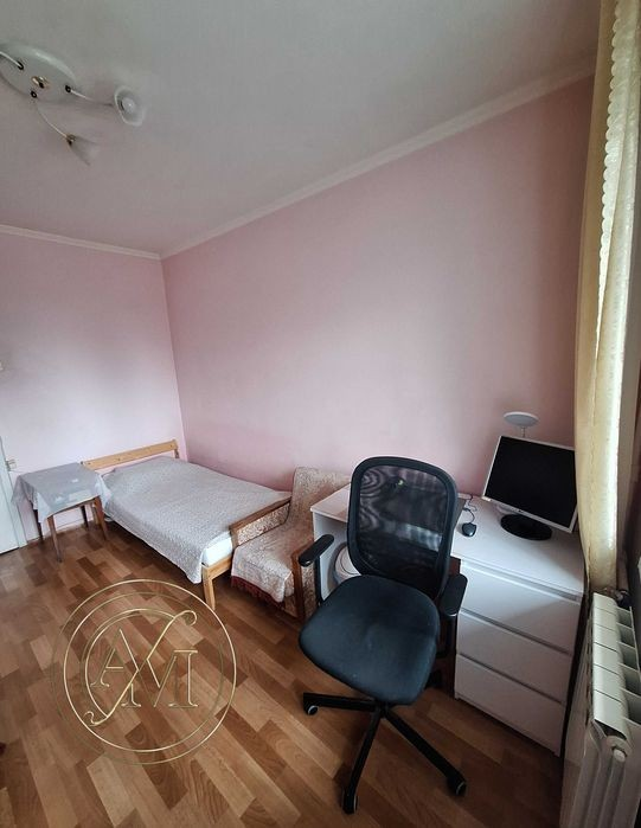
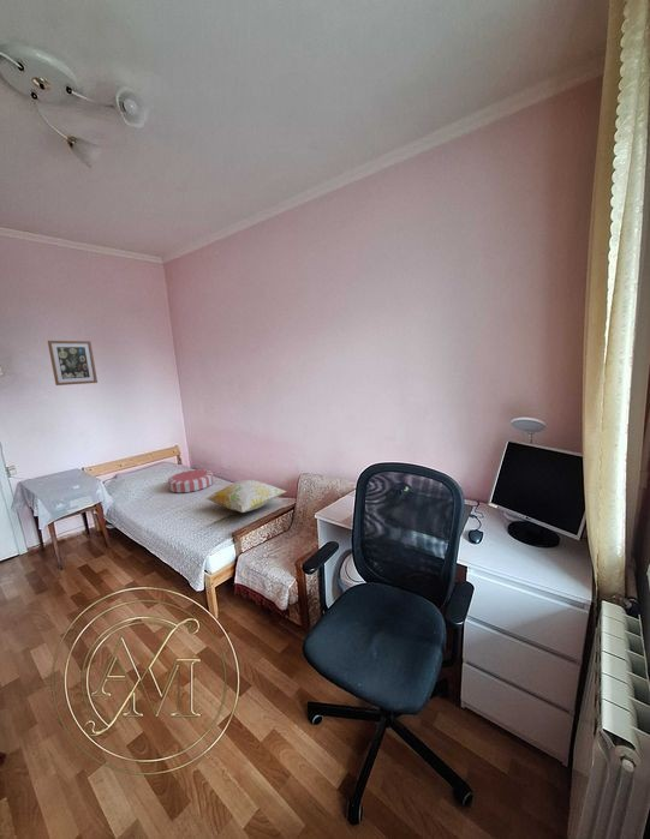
+ cushion [167,468,215,493]
+ decorative pillow [204,479,287,514]
+ wall art [47,340,99,386]
